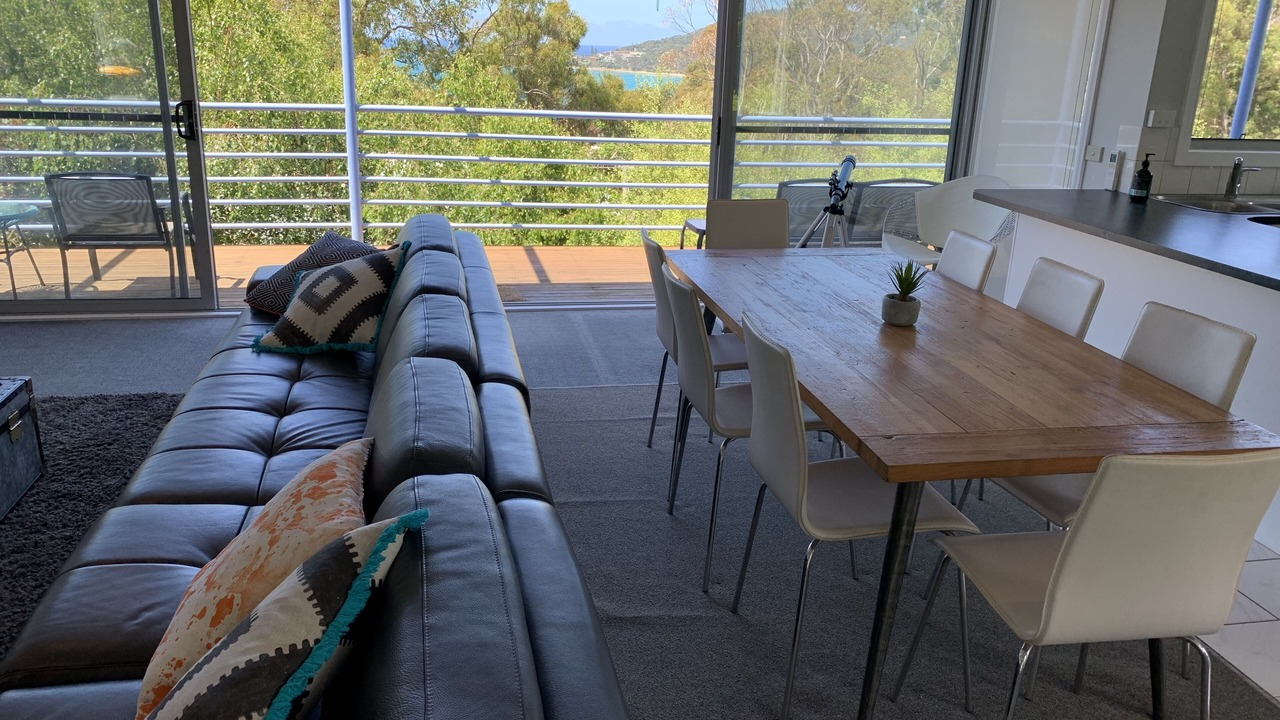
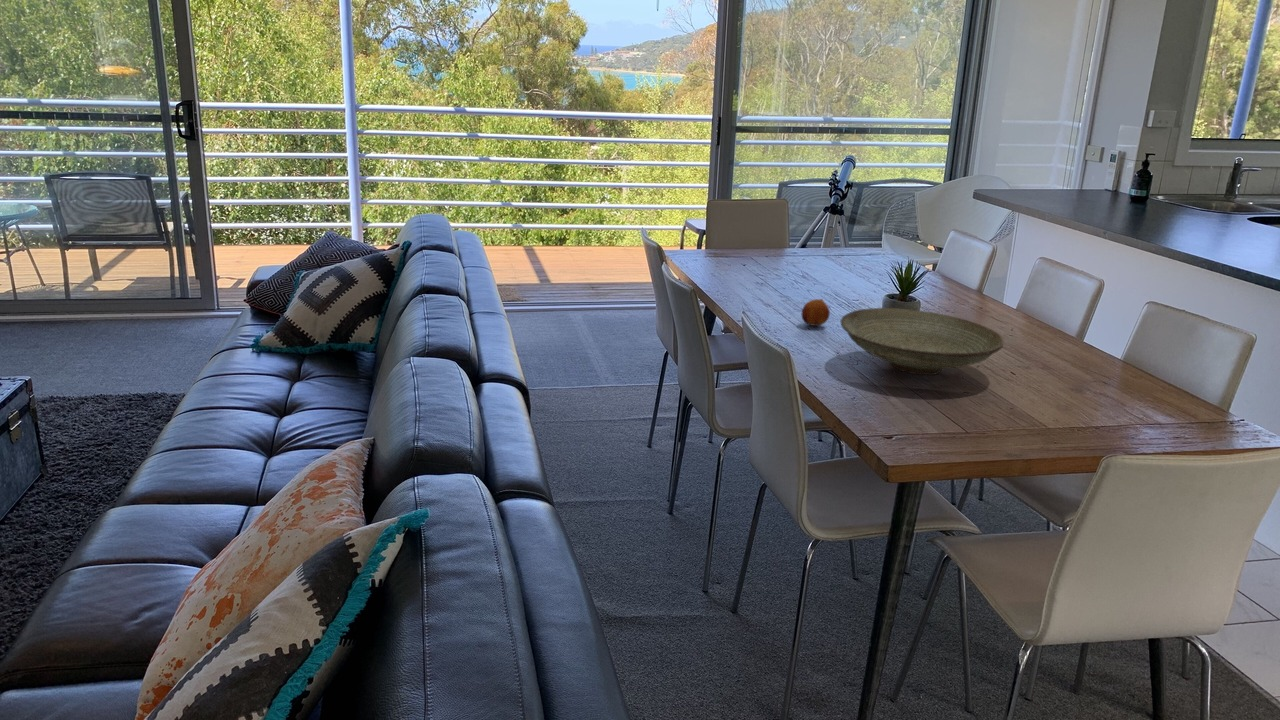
+ decorative bowl [840,307,1005,376]
+ fruit [801,298,831,327]
